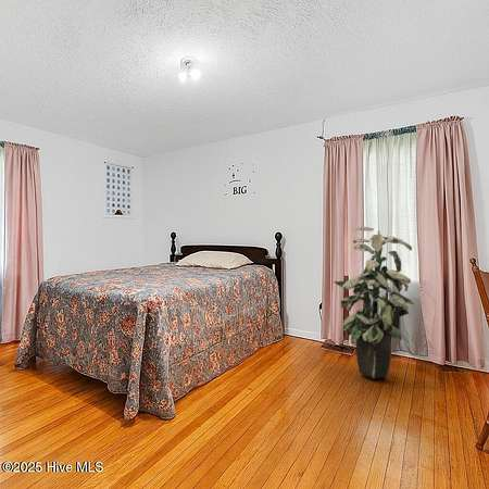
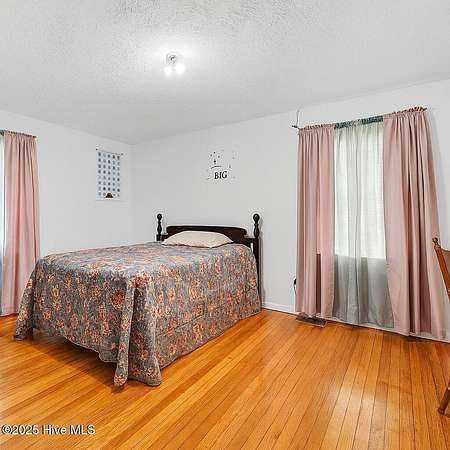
- indoor plant [333,226,414,380]
